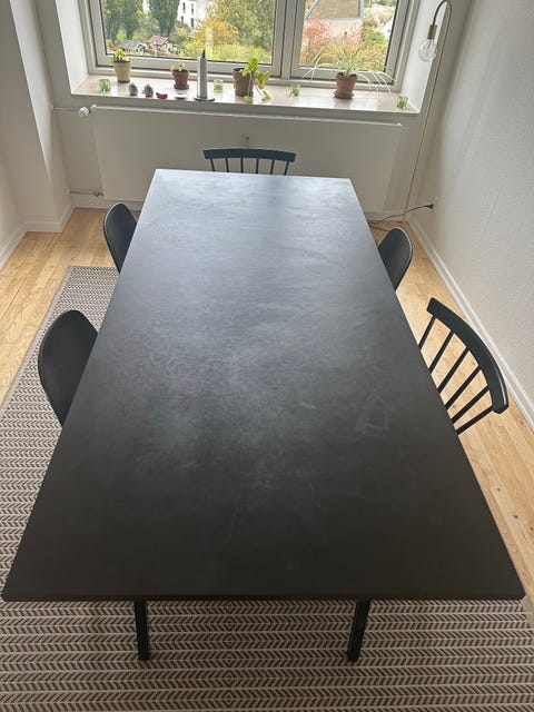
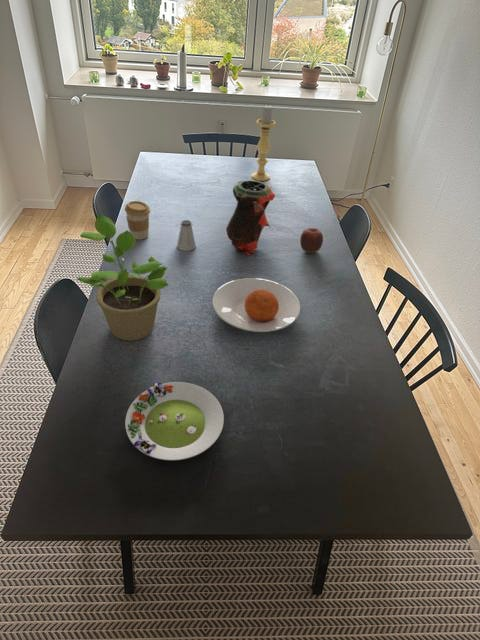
+ plate [211,277,301,333]
+ vase [225,179,276,256]
+ salad plate [124,381,225,461]
+ apple [299,227,324,254]
+ potted plant [76,214,169,341]
+ saltshaker [176,219,197,252]
+ coffee cup [124,200,151,241]
+ candle holder [250,105,276,182]
